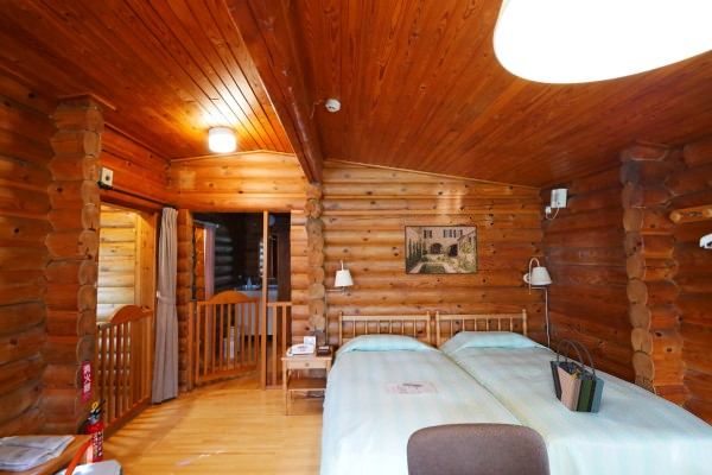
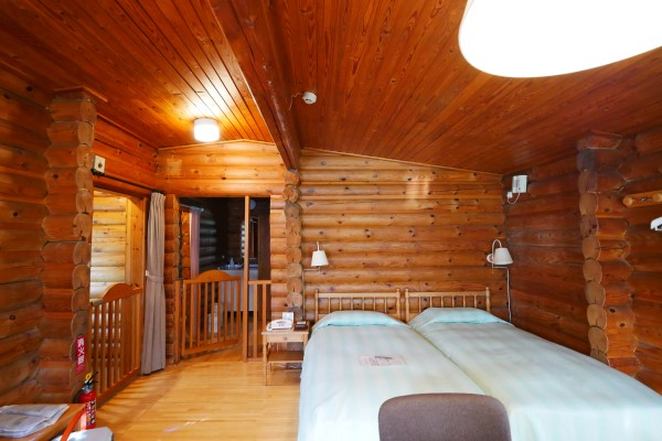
- tote bag [548,338,605,413]
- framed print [403,224,479,276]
